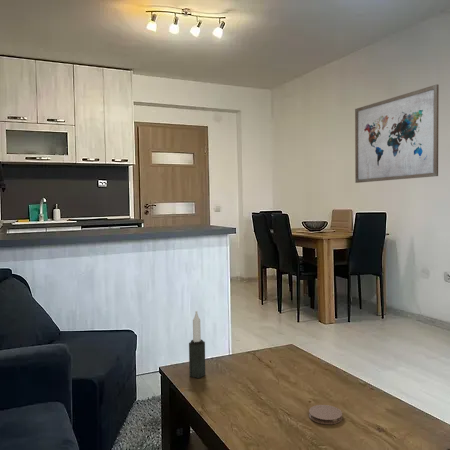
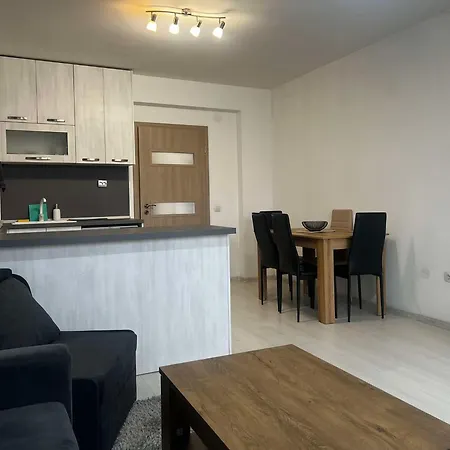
- candle [188,310,206,379]
- coaster [308,404,343,425]
- wall art [354,84,440,184]
